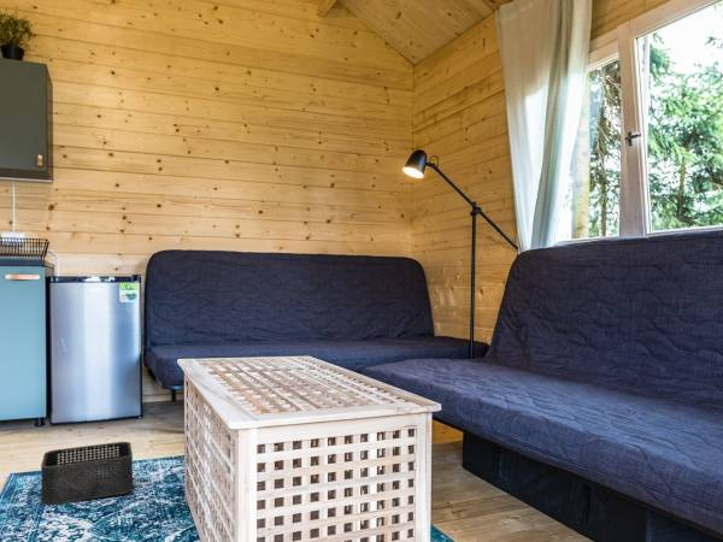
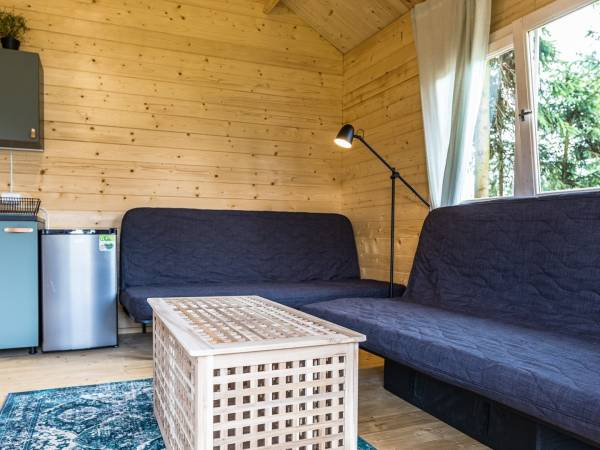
- storage bin [40,441,134,506]
